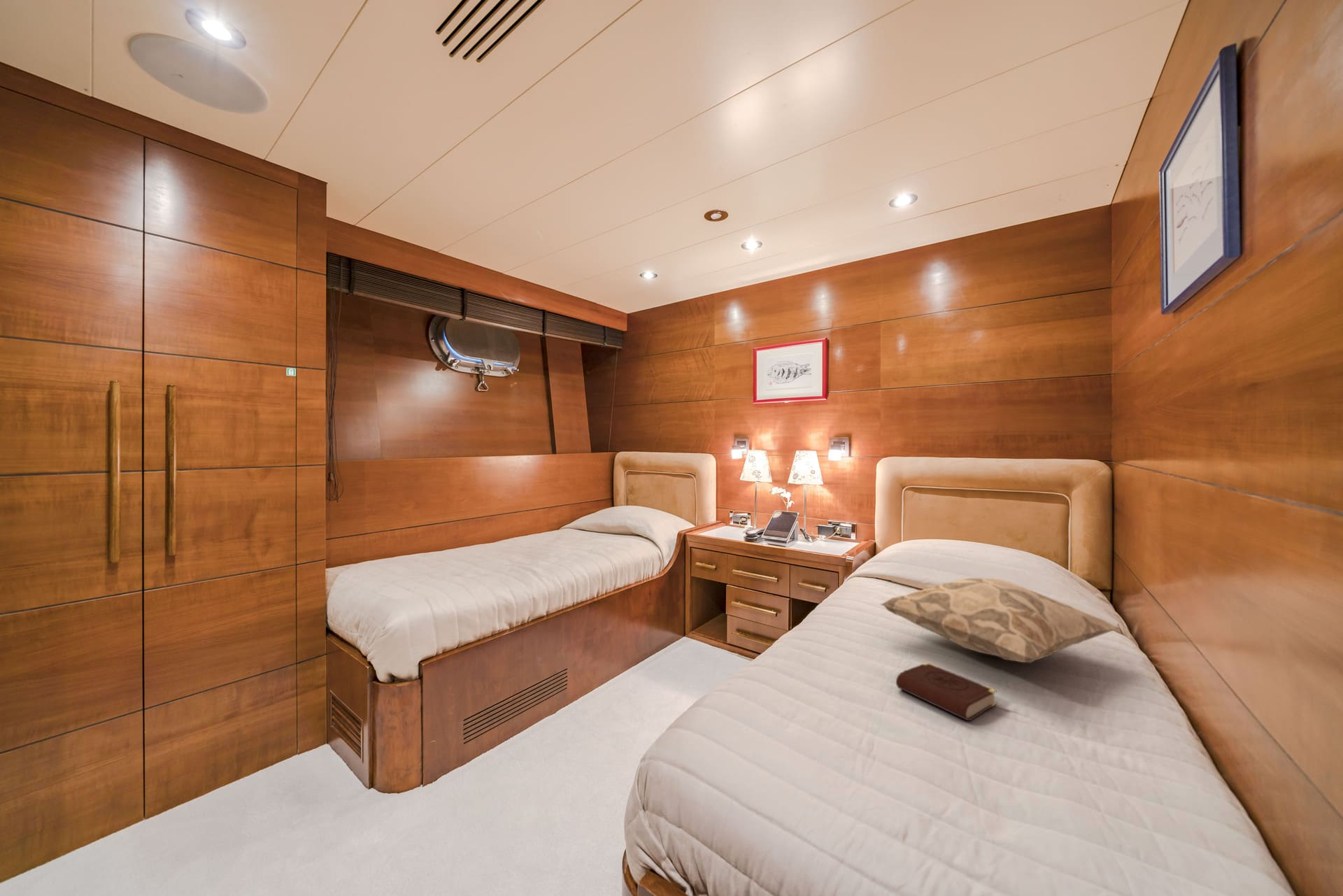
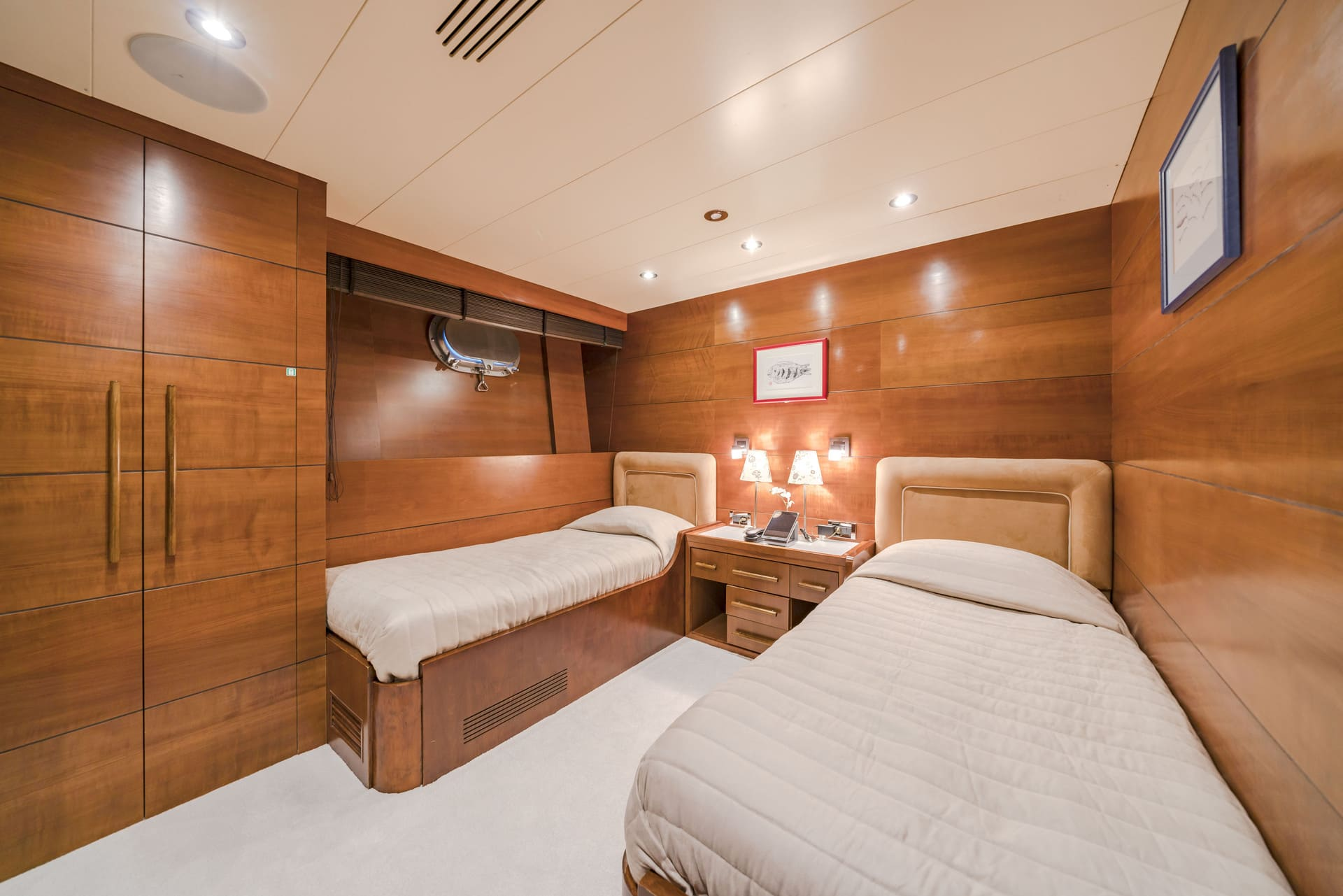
- decorative pillow [880,577,1121,663]
- book [895,662,997,722]
